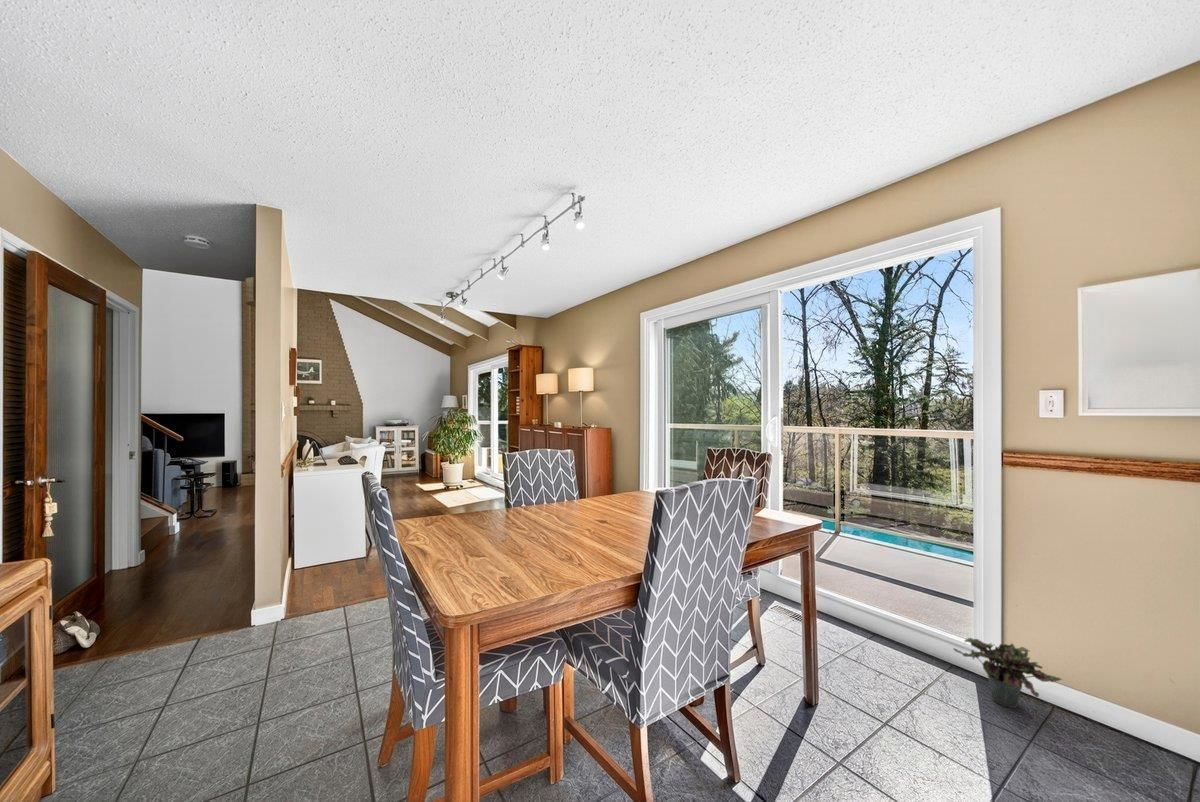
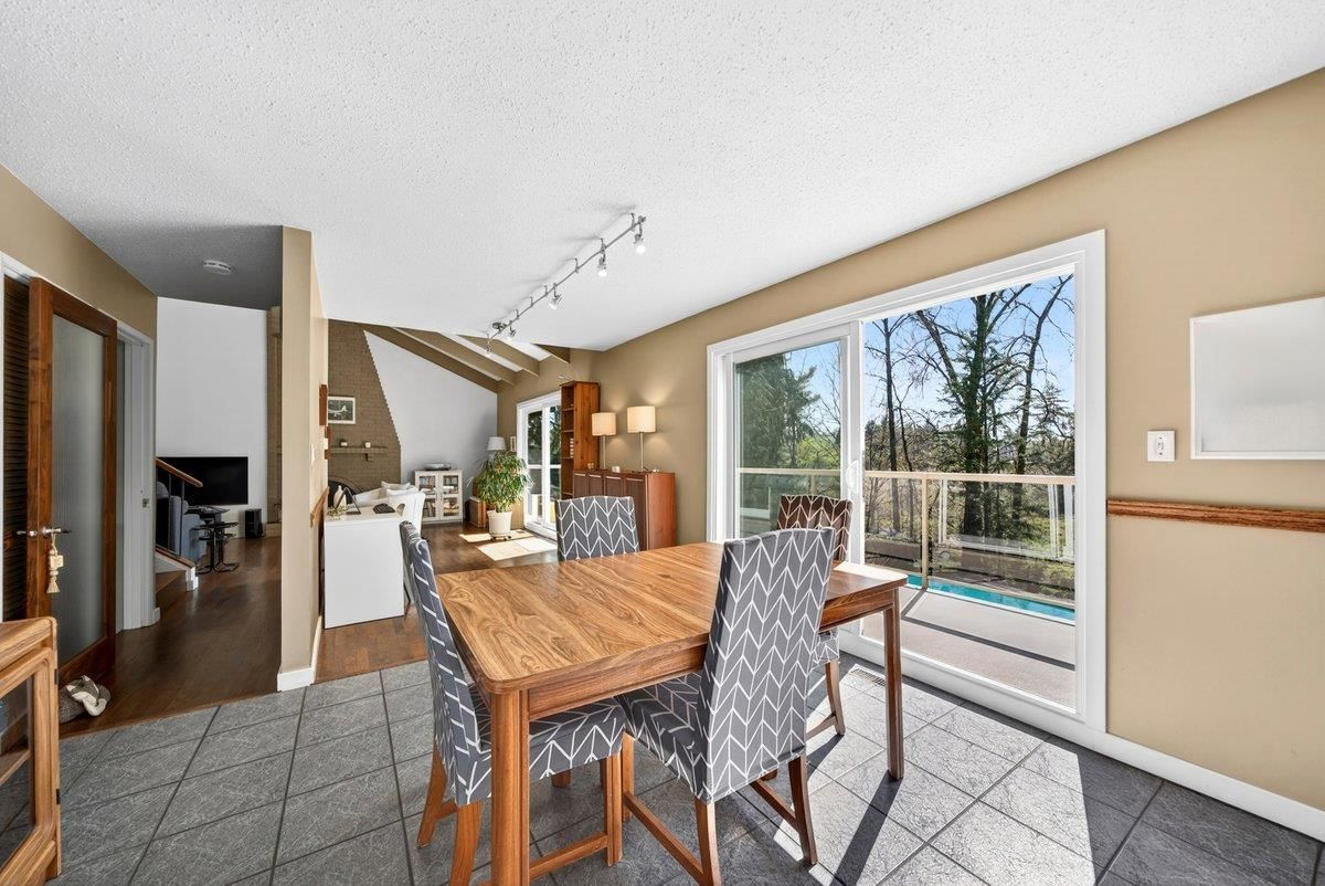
- potted plant [952,637,1063,709]
